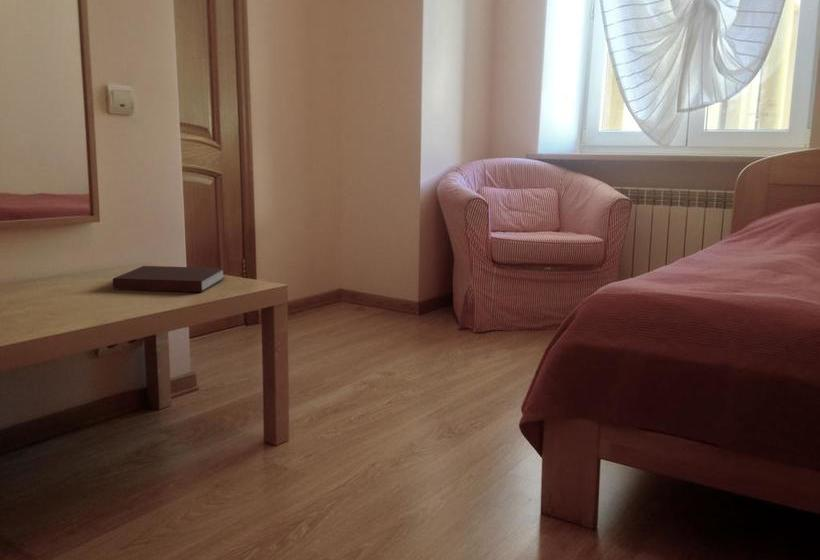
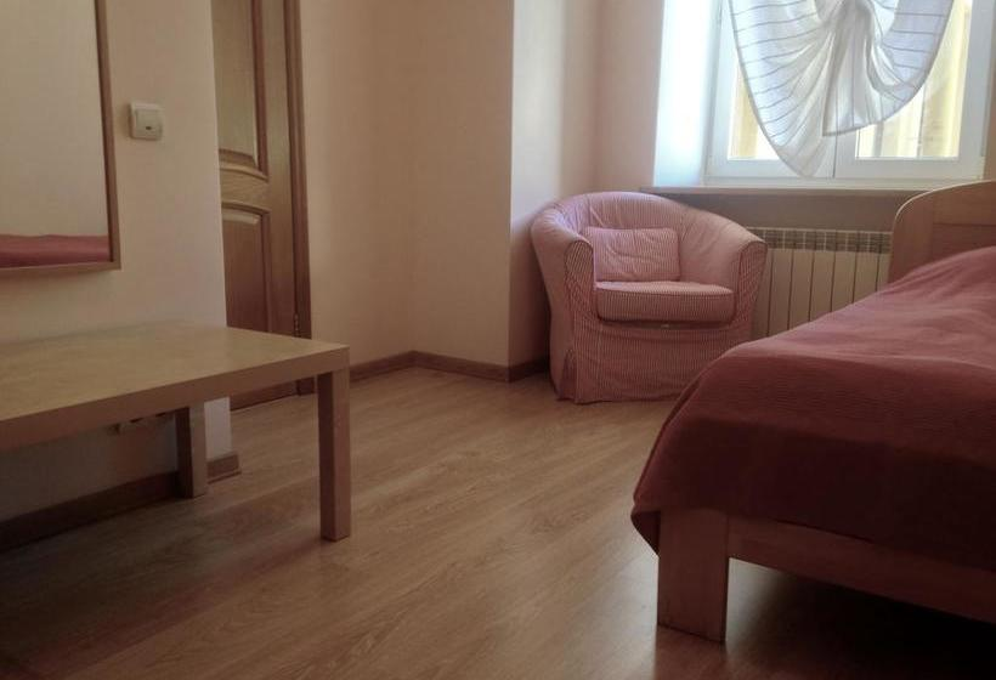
- notebook [112,265,226,293]
